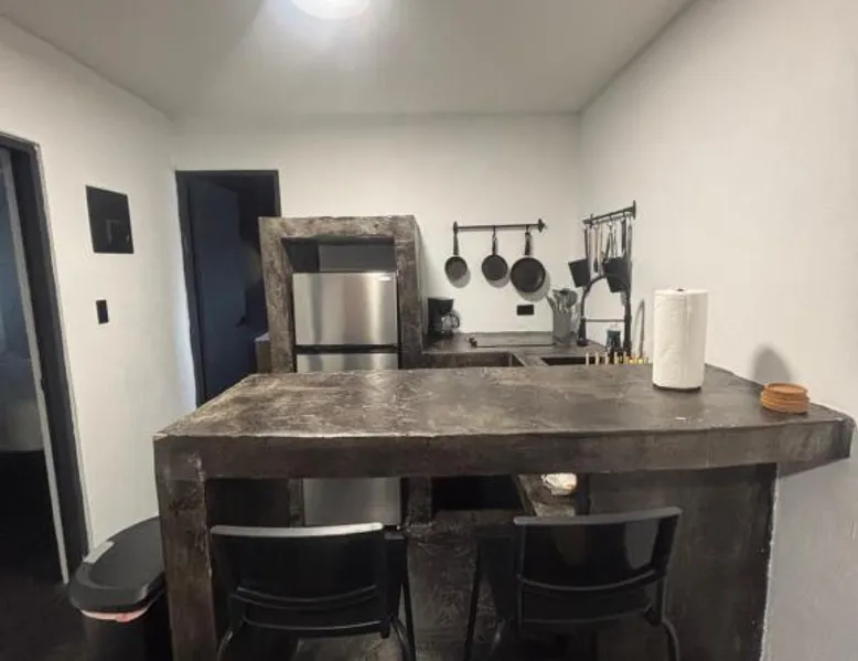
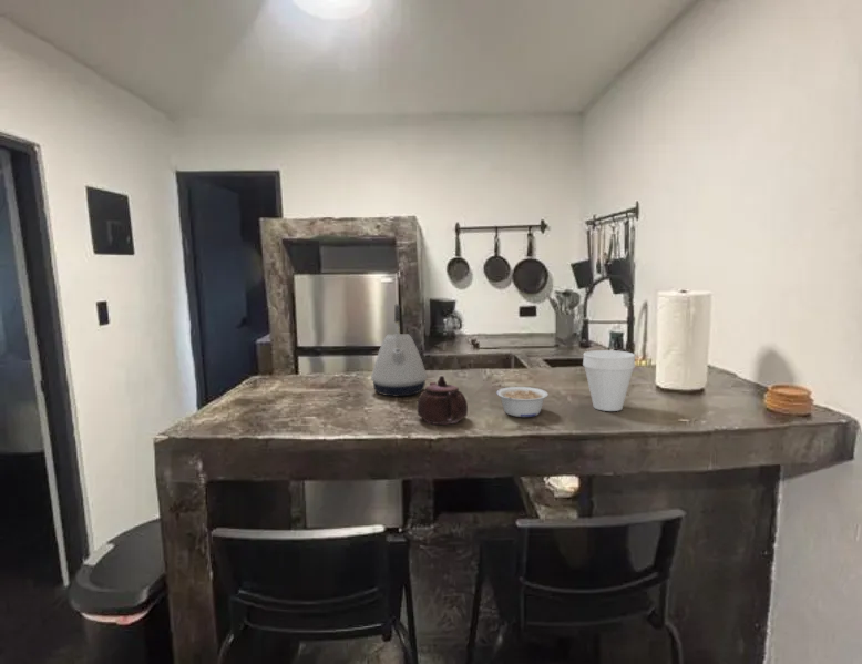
+ kettle [370,303,428,398]
+ legume [495,386,550,418]
+ teapot [417,375,469,426]
+ cup [582,349,636,412]
